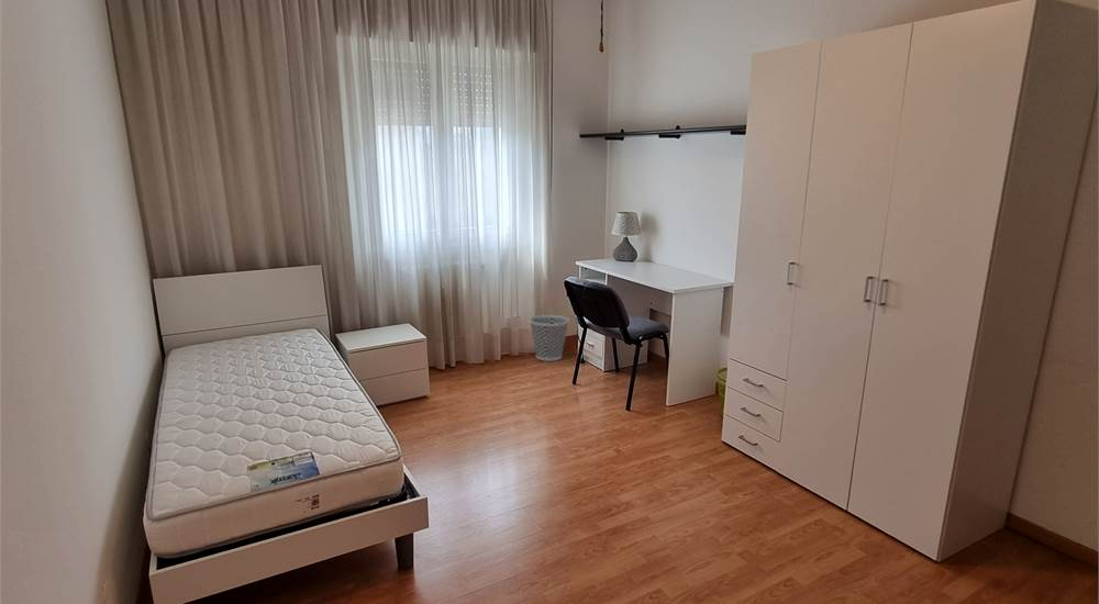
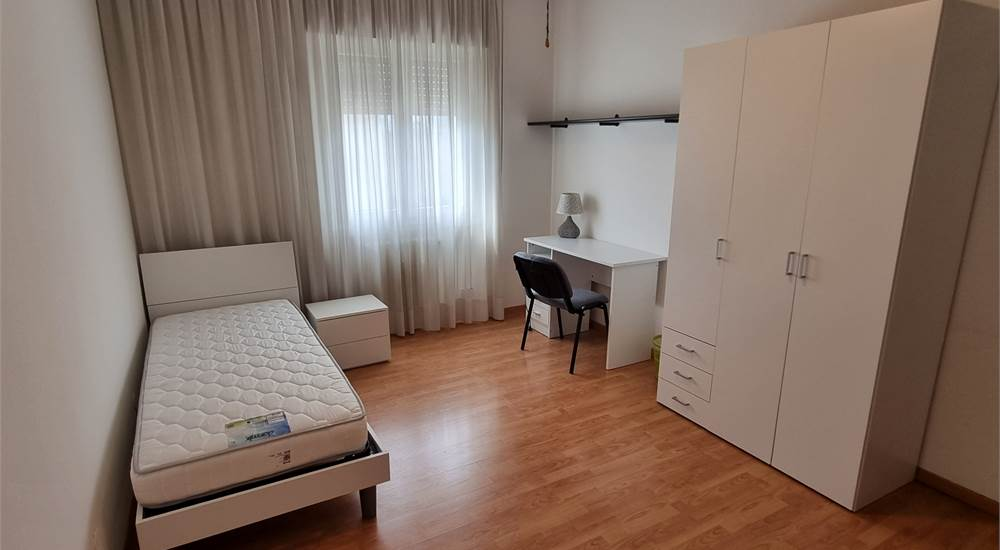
- wastebasket [529,314,570,362]
